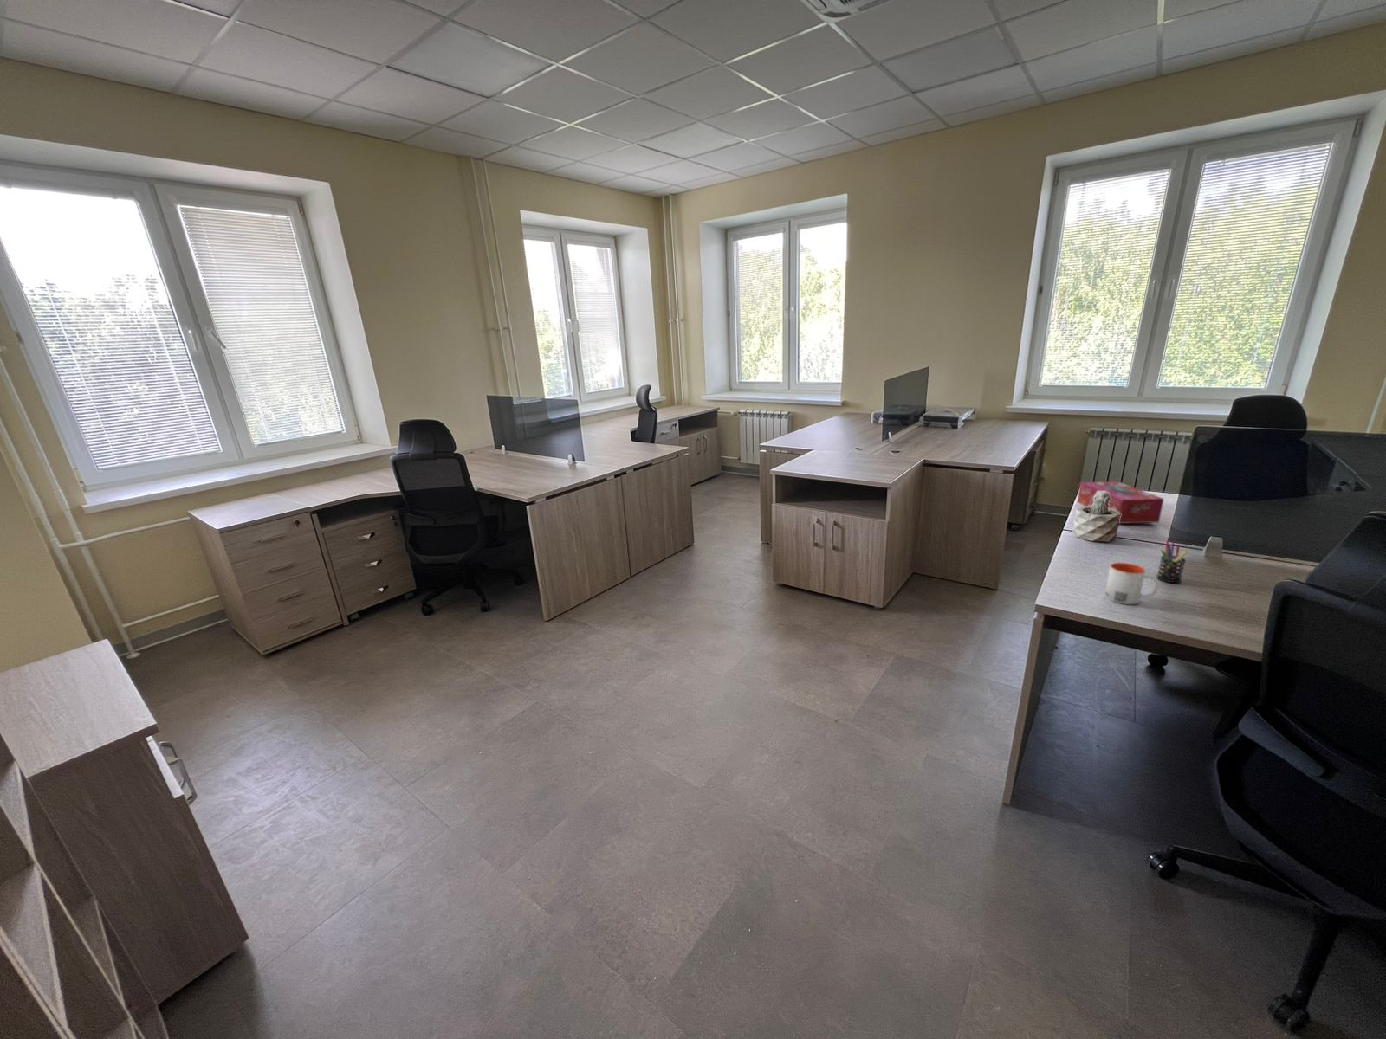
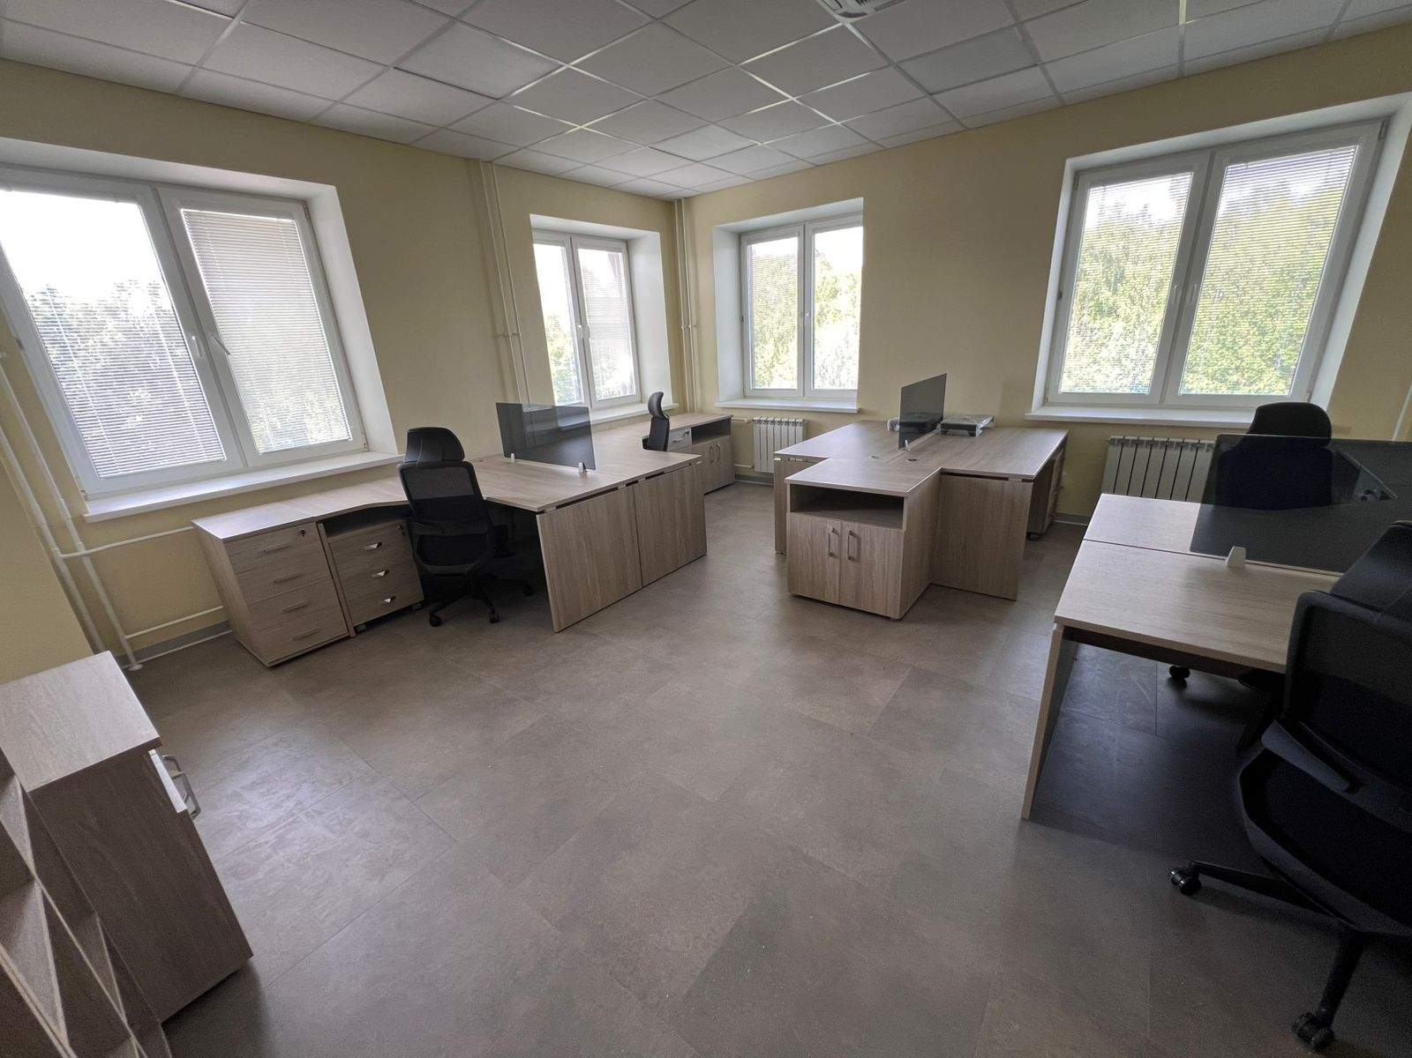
- pen holder [1156,539,1188,584]
- tissue box [1077,480,1166,525]
- mug [1103,562,1160,606]
- succulent plant [1072,491,1121,542]
